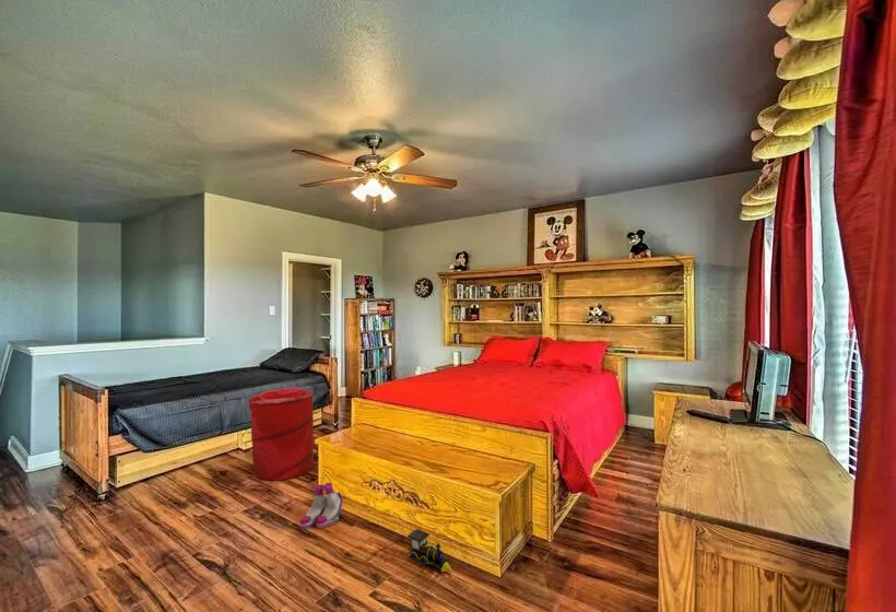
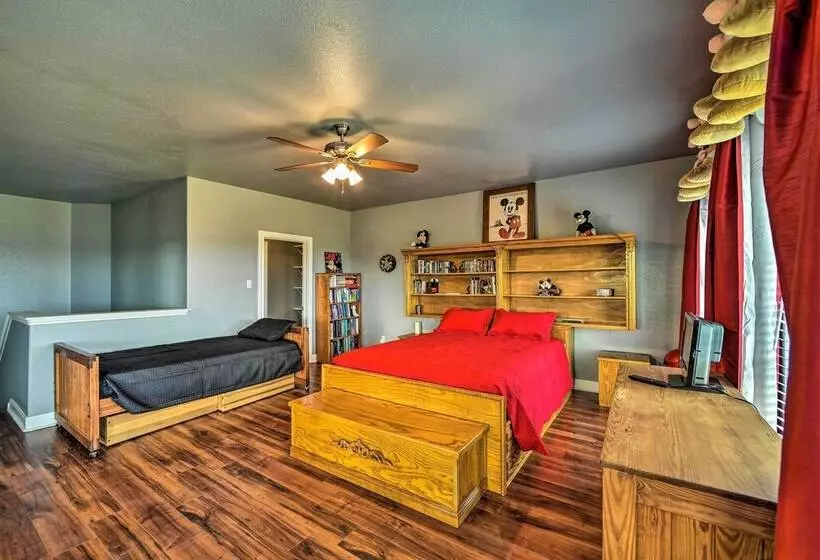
- boots [298,481,344,530]
- laundry hamper [248,386,316,482]
- toy train [406,528,453,573]
